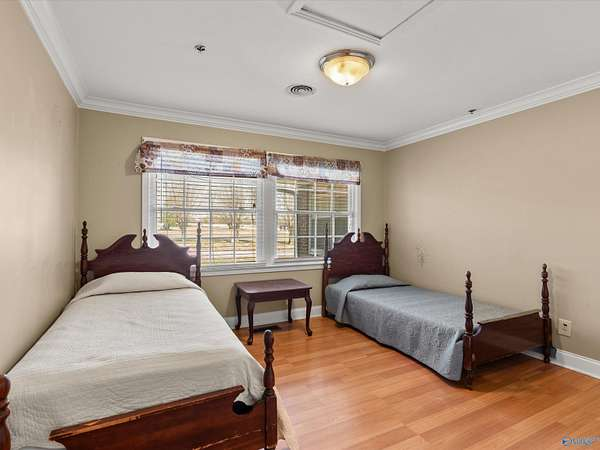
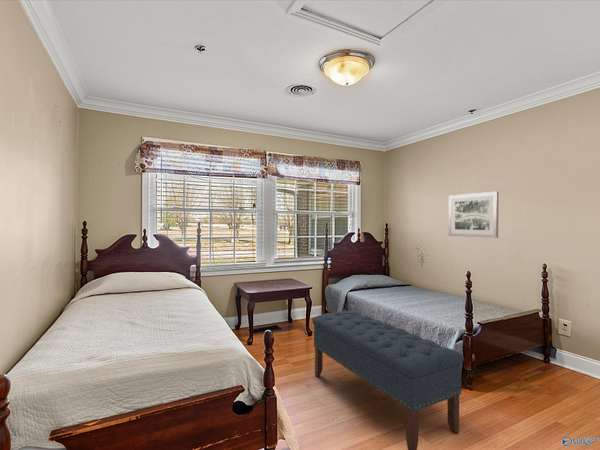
+ wall art [448,191,500,239]
+ bench [311,310,465,450]
